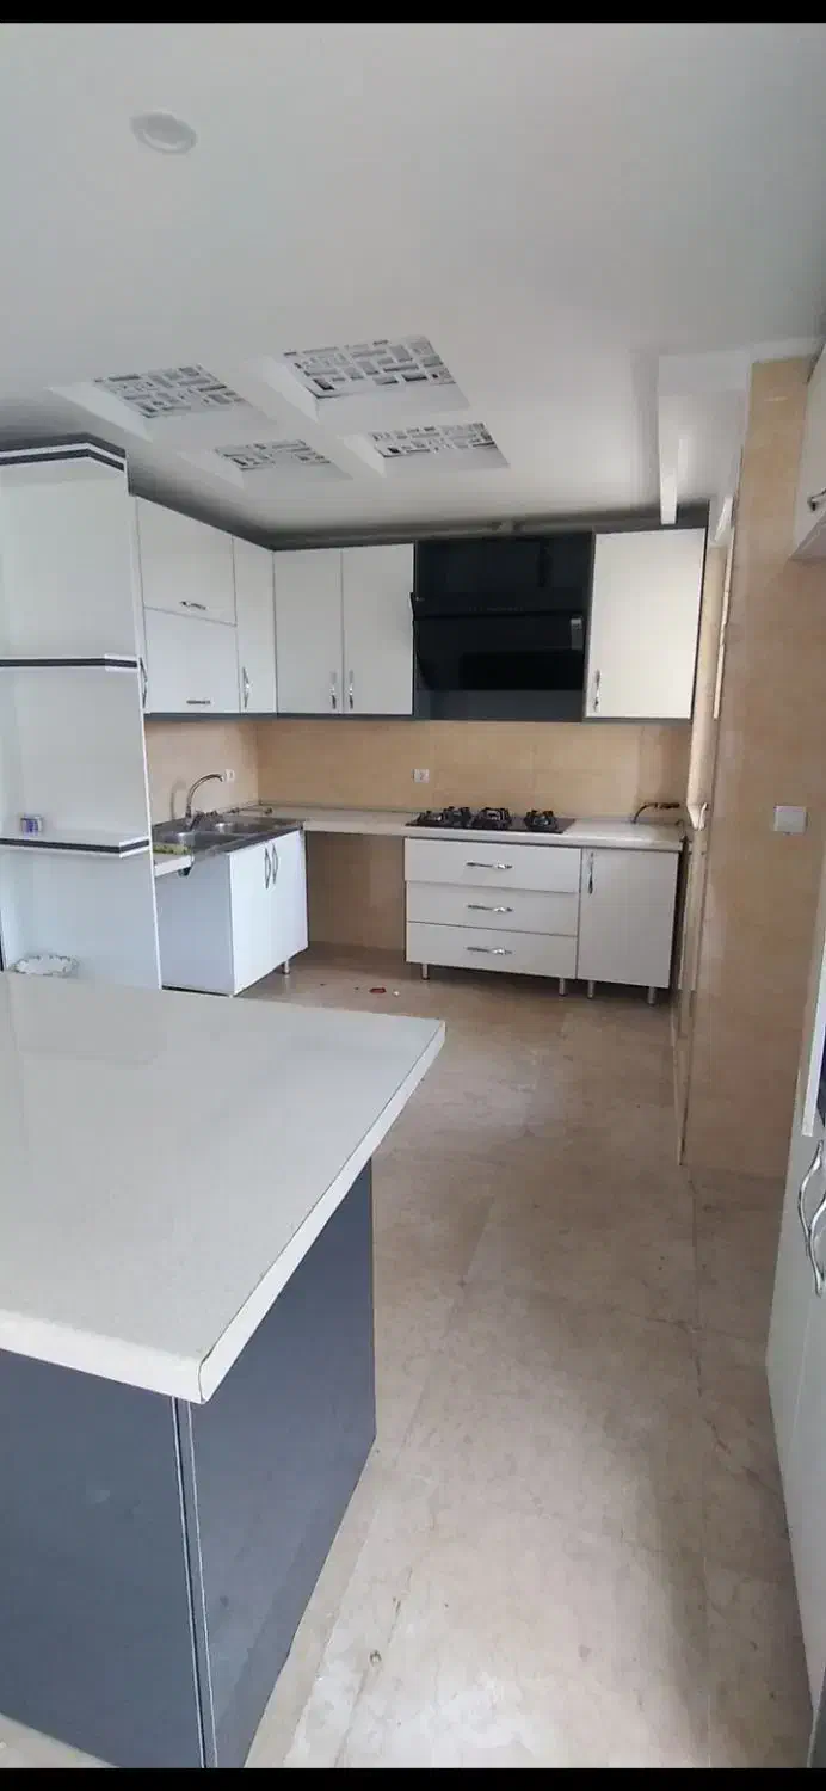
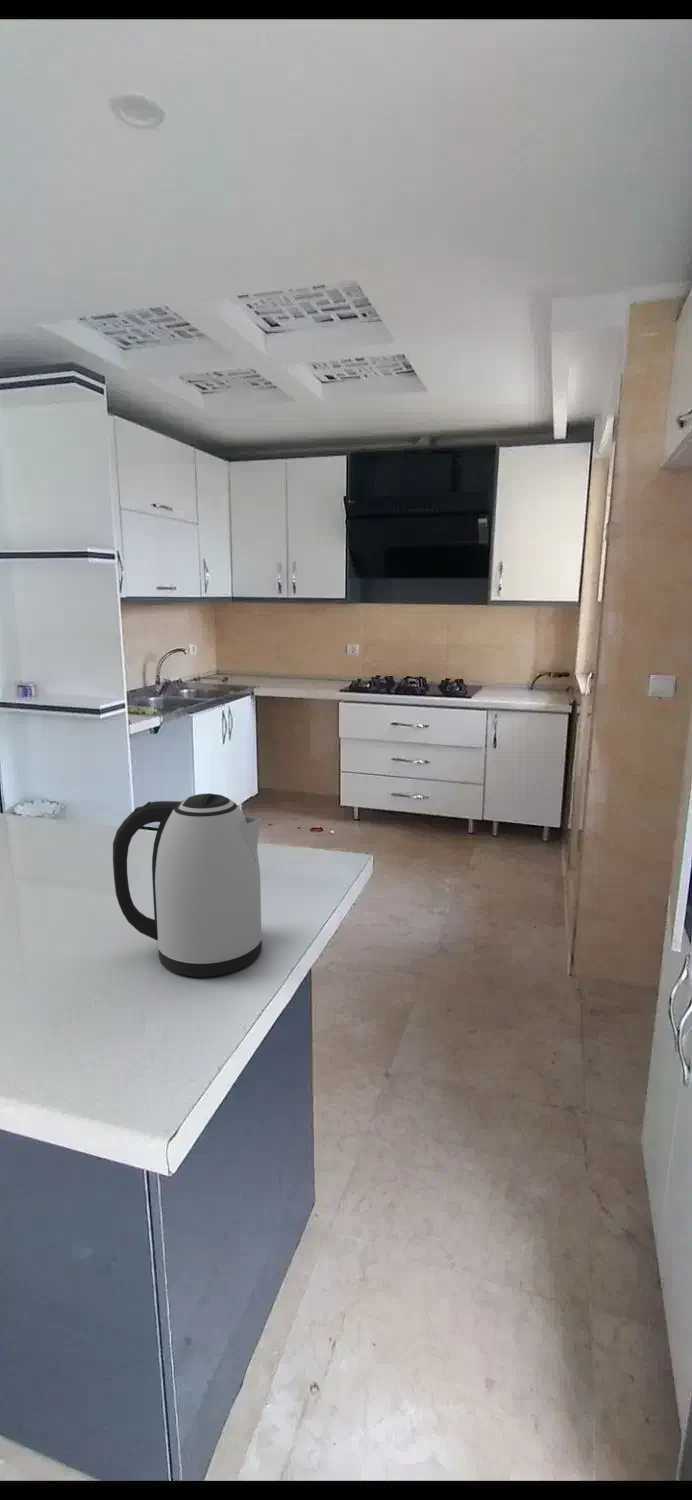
+ kettle [112,792,264,978]
